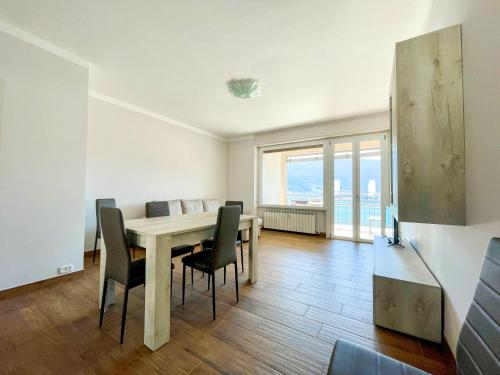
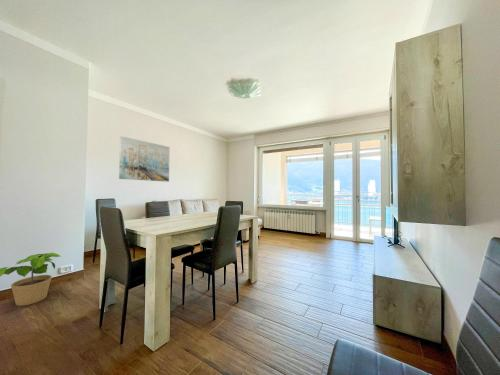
+ wall art [118,135,171,183]
+ potted plant [0,252,61,307]
